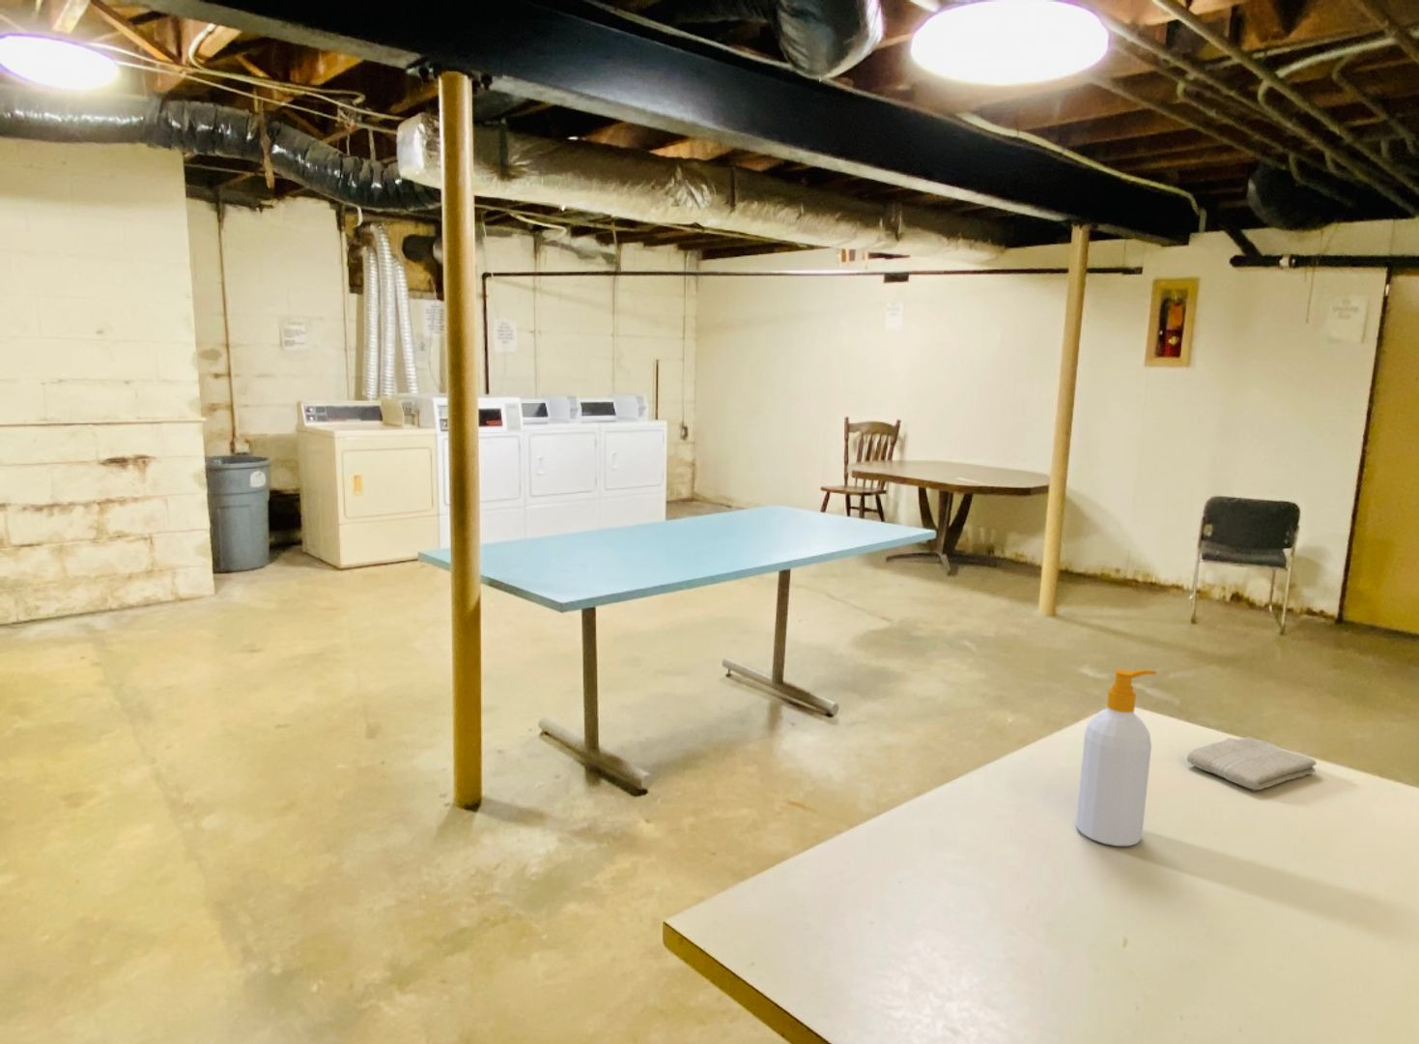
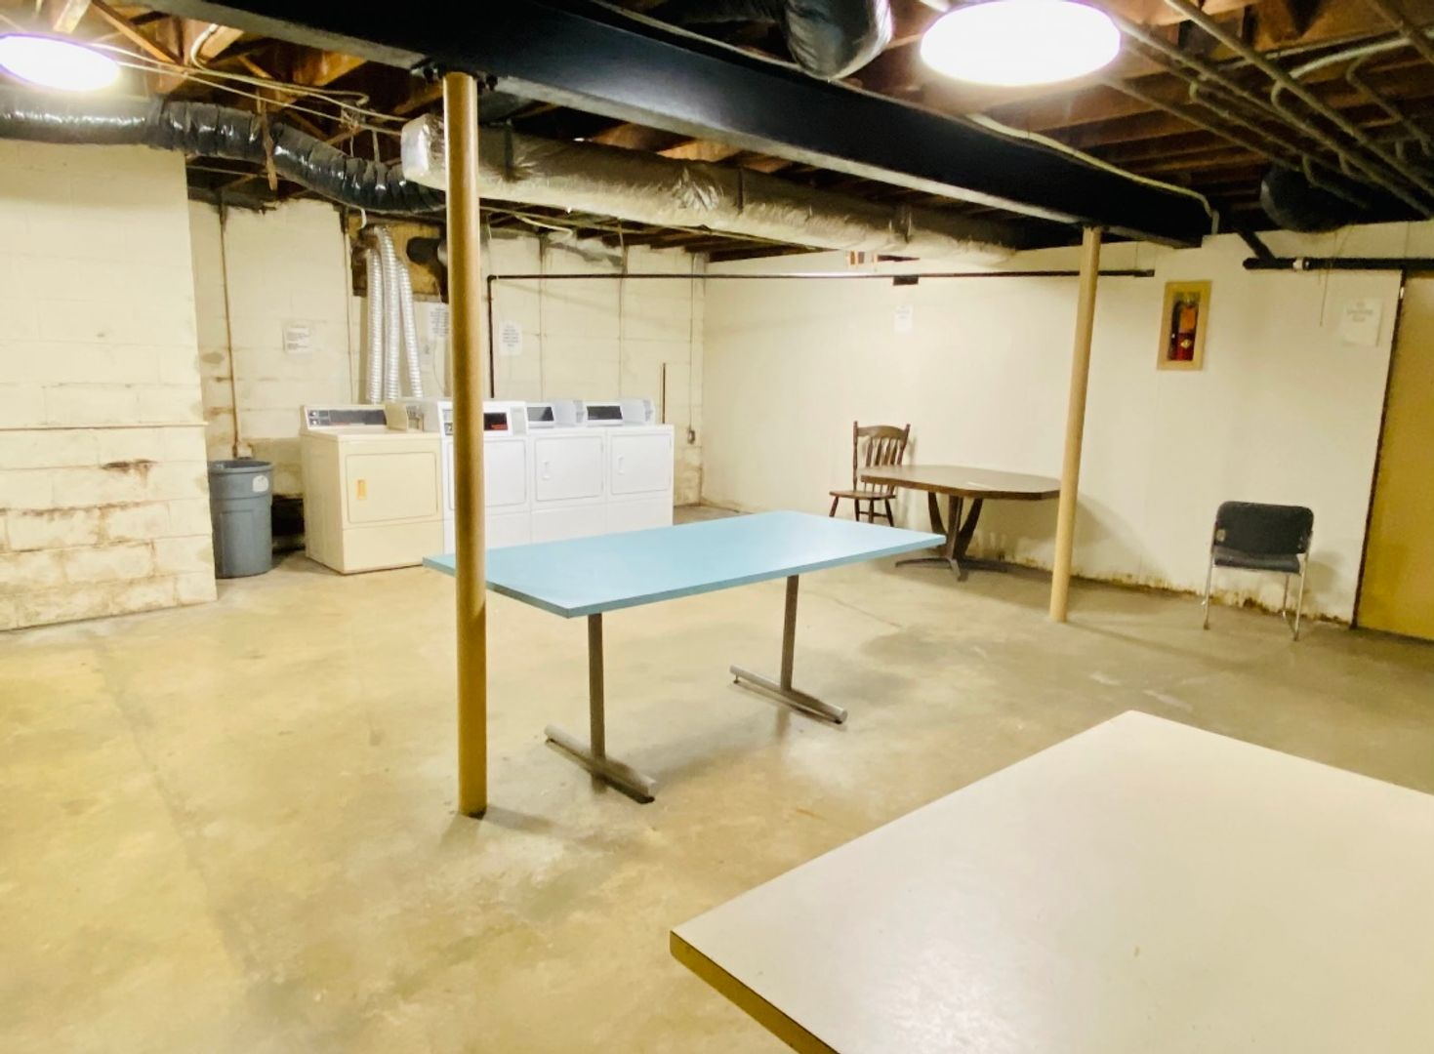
- soap bottle [1075,668,1157,847]
- washcloth [1187,735,1318,790]
